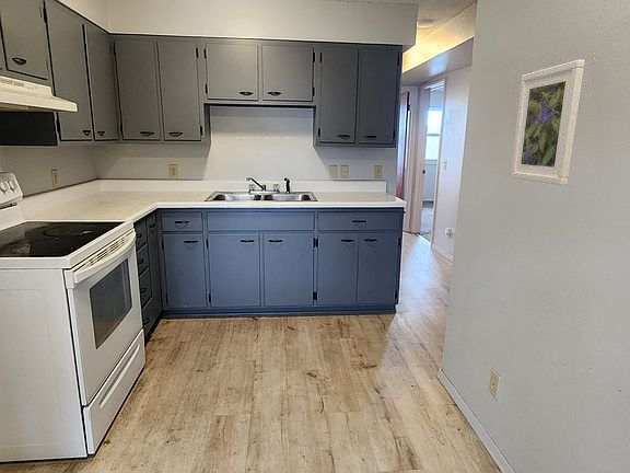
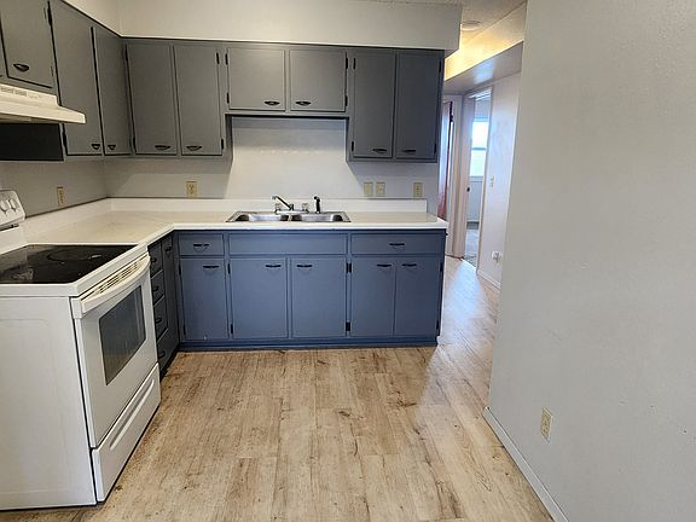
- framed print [510,59,586,186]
